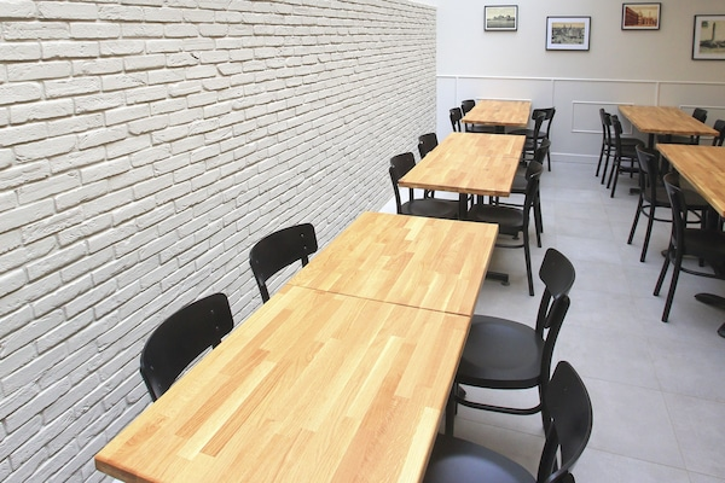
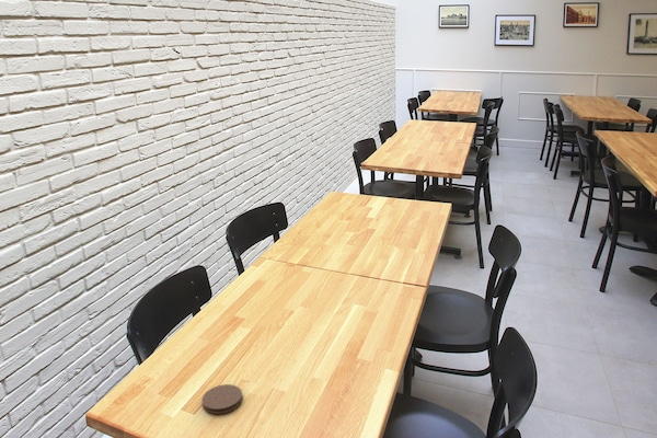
+ coaster [201,383,244,415]
